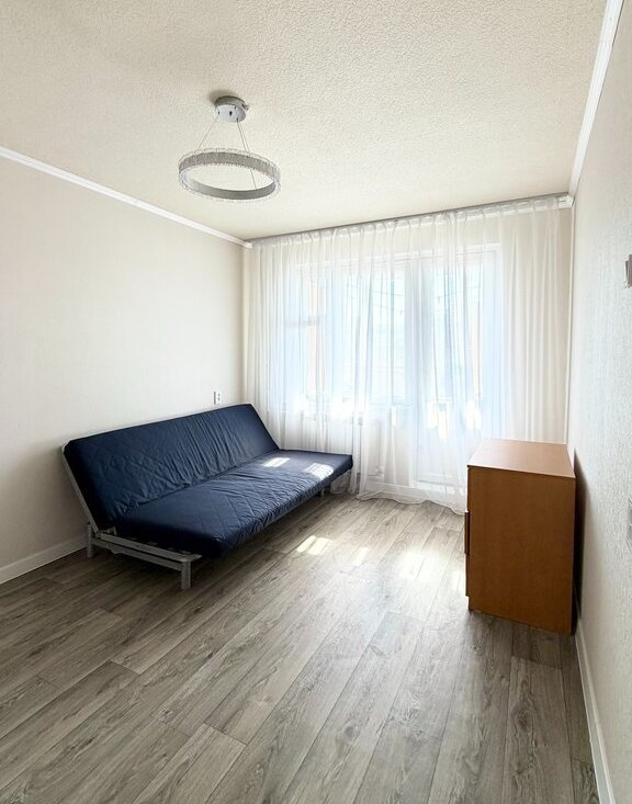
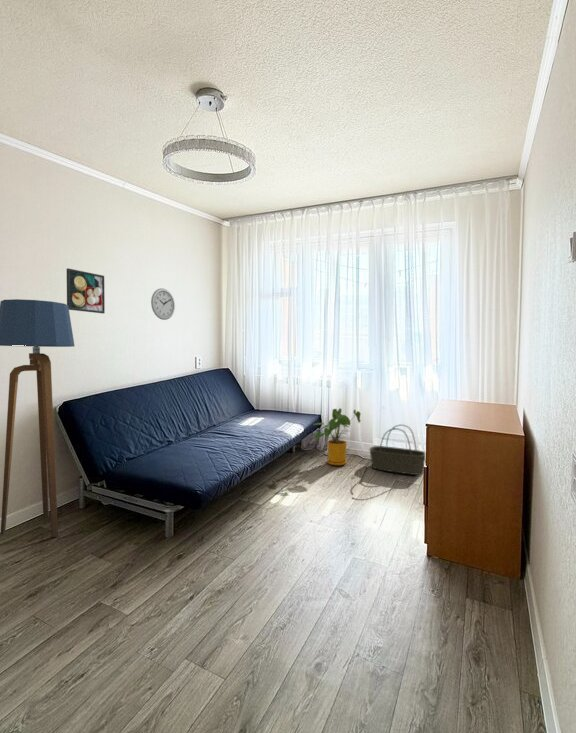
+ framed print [66,267,106,314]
+ floor lamp [0,298,75,538]
+ wall clock [150,287,176,321]
+ basket [369,424,426,476]
+ house plant [313,407,362,466]
